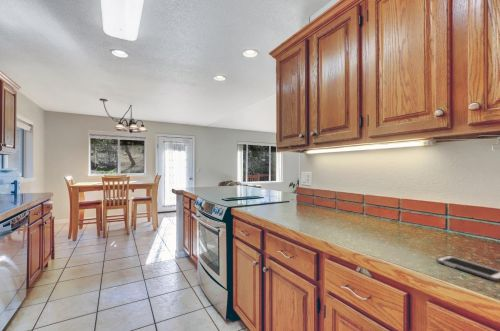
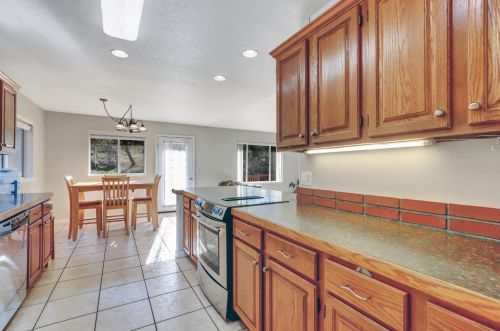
- cell phone [435,255,500,283]
